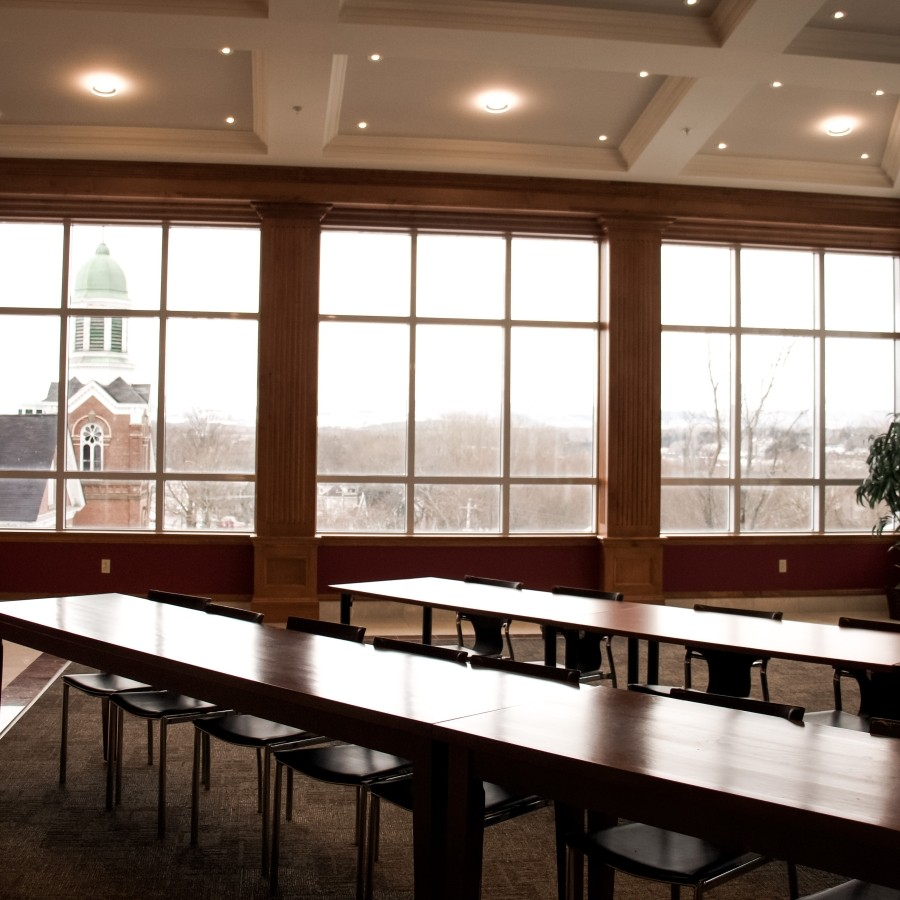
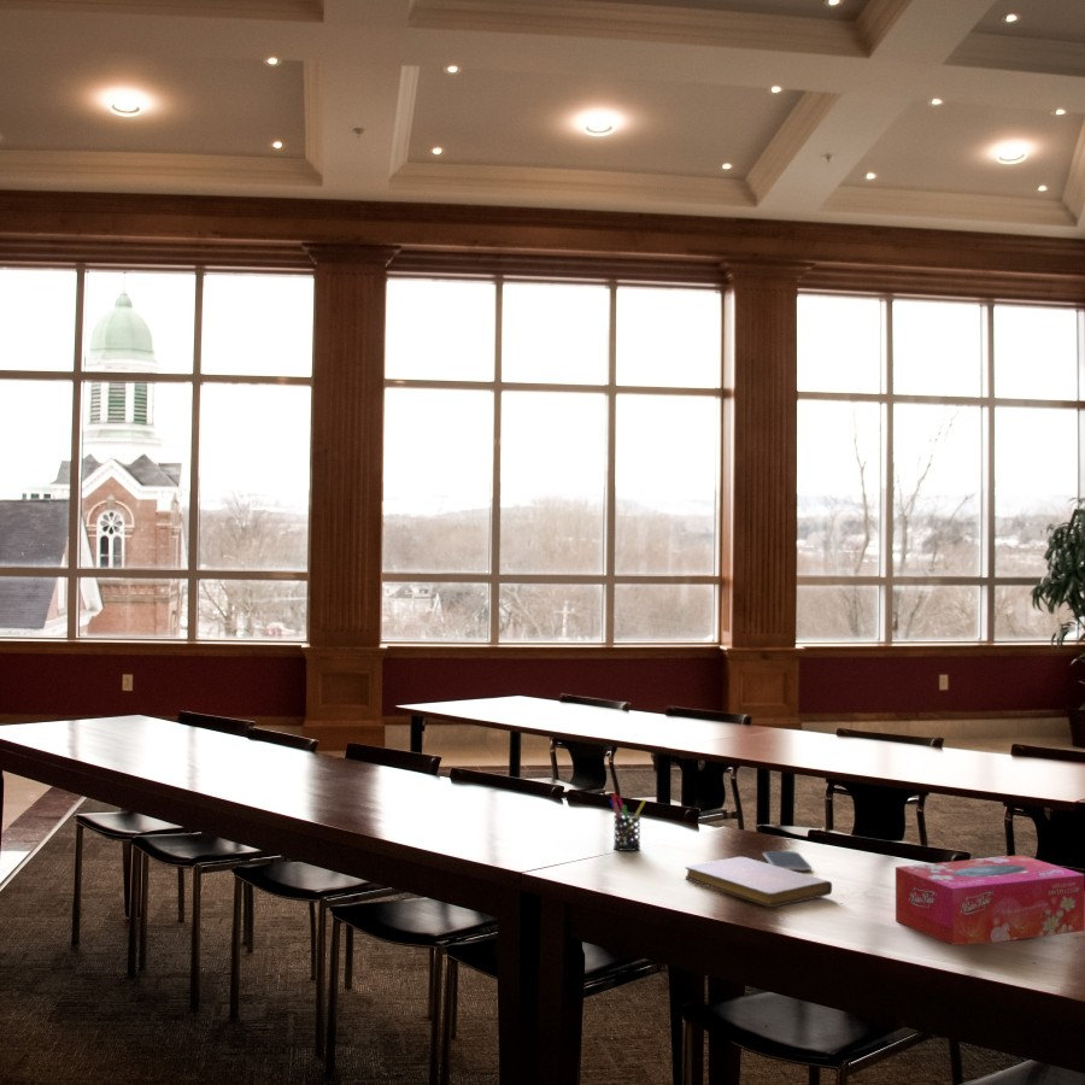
+ tissue box [895,854,1085,946]
+ notebook [685,856,833,909]
+ pen holder [609,791,647,852]
+ smartphone [762,850,813,872]
